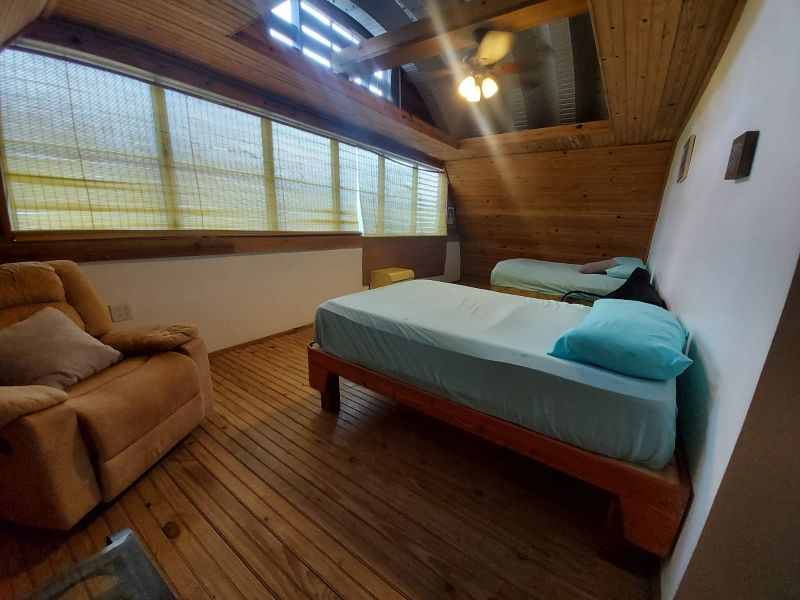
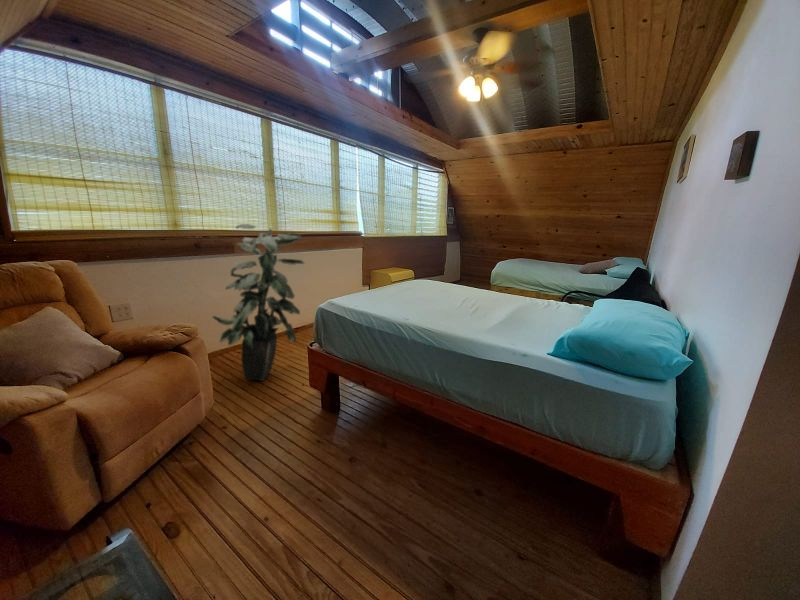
+ indoor plant [211,223,306,382]
